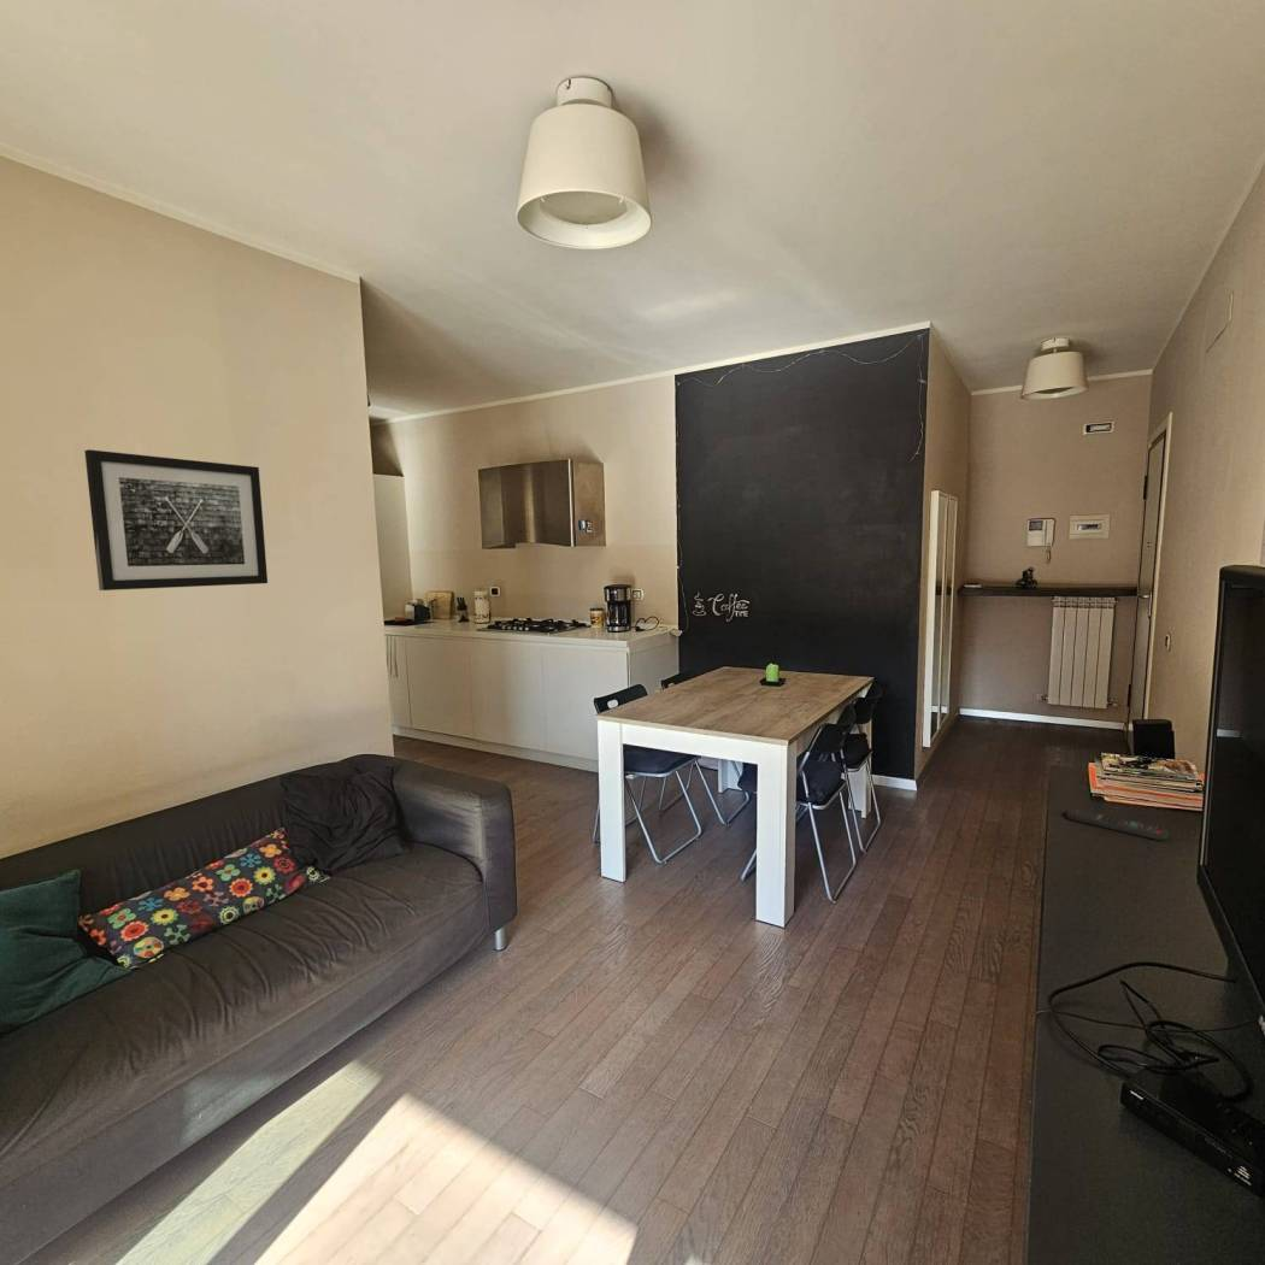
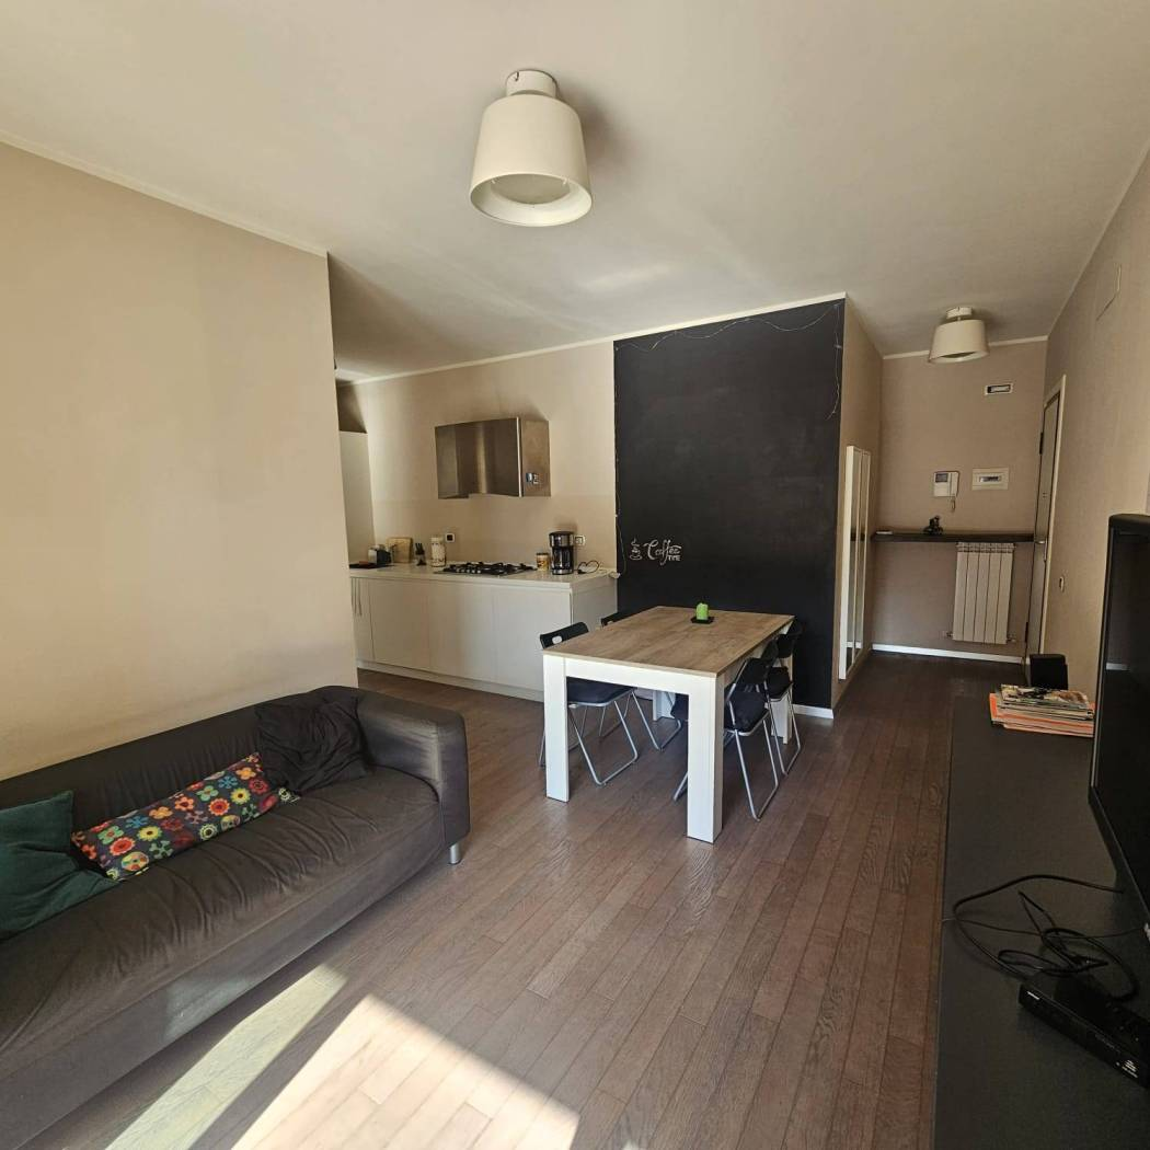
- wall art [83,448,269,592]
- remote control [1065,807,1170,841]
